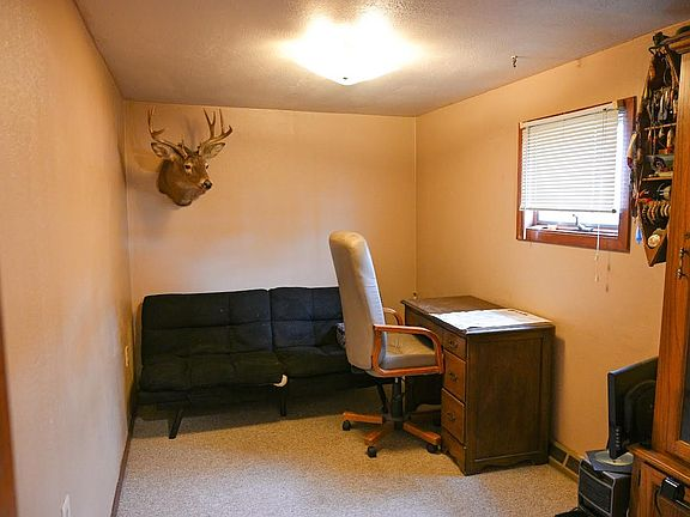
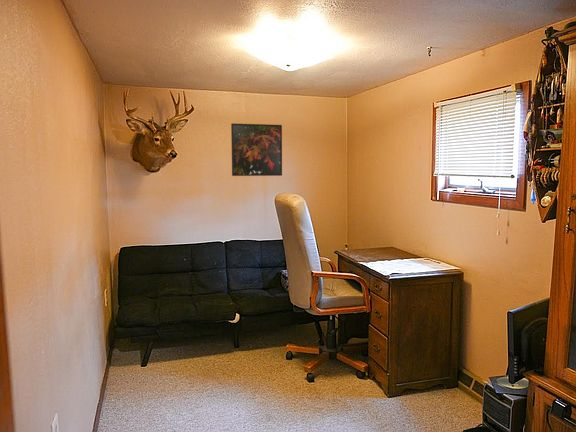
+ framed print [230,122,283,177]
